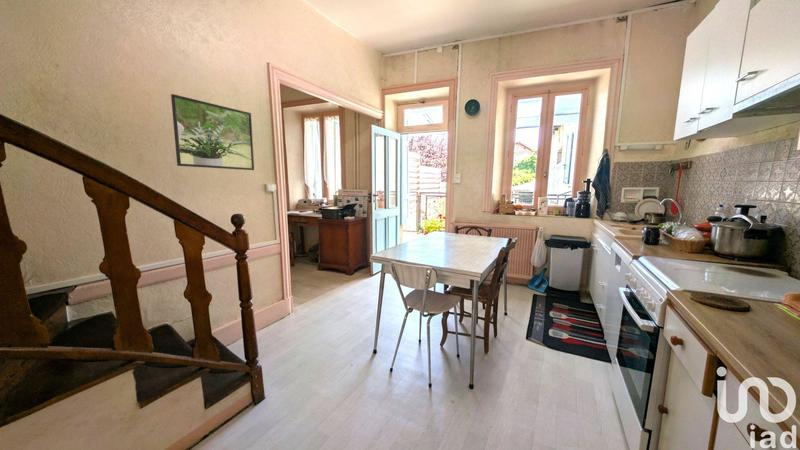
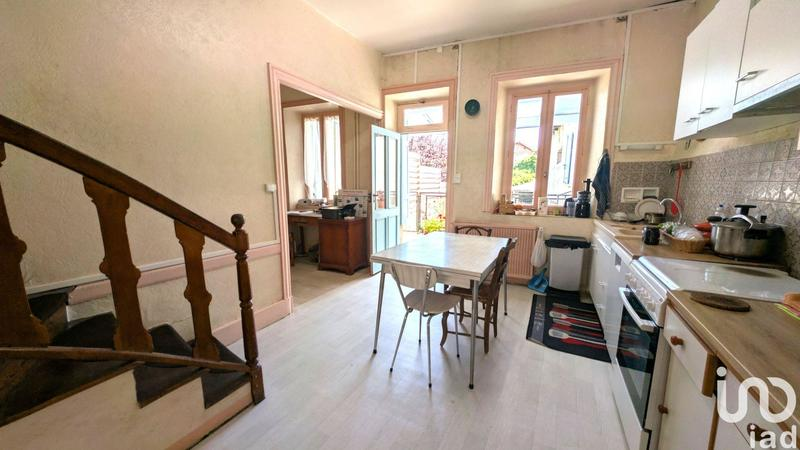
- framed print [170,93,255,171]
